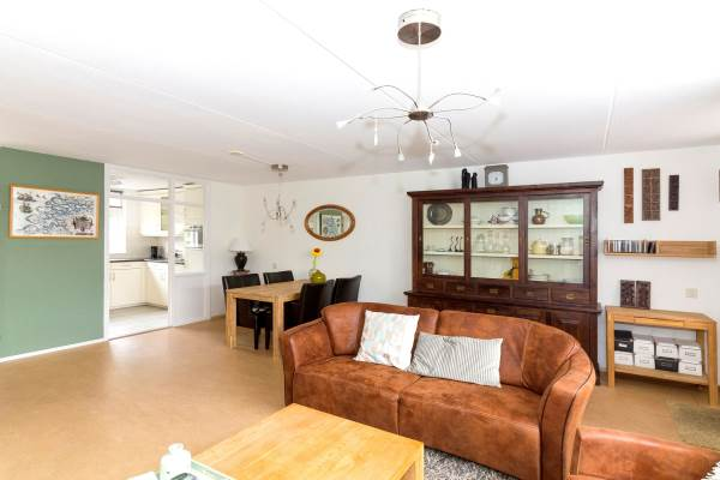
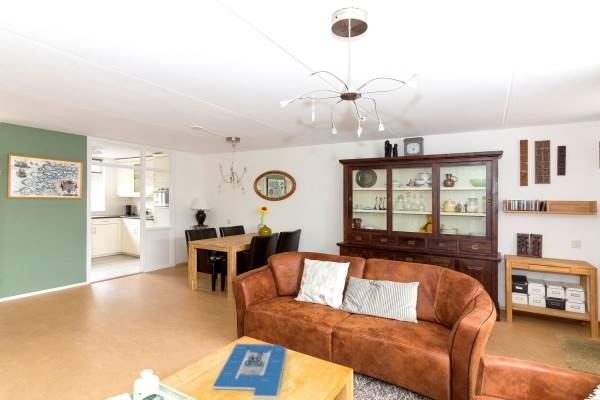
+ board game [211,343,287,399]
